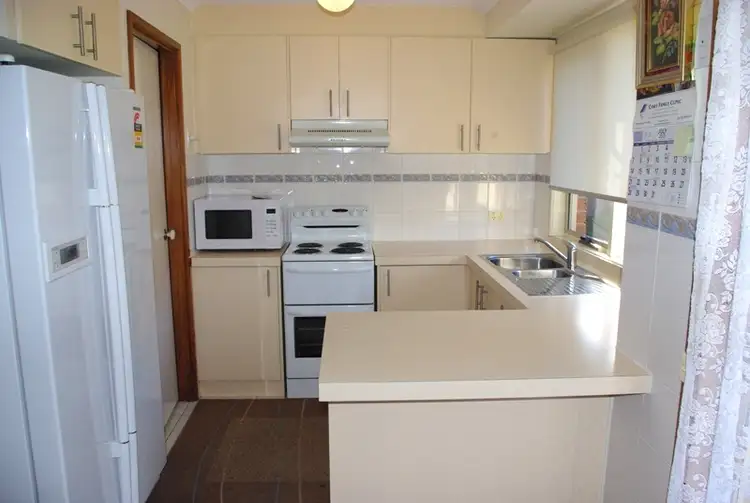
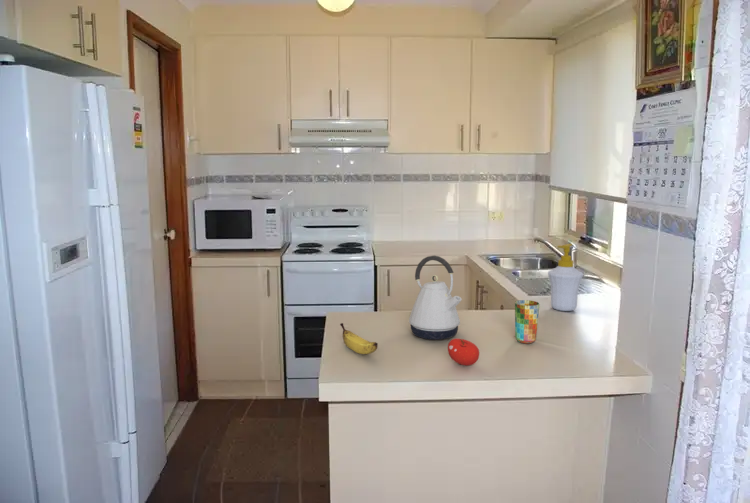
+ cup [514,299,540,344]
+ kettle [408,254,463,341]
+ fruit [447,338,480,367]
+ soap bottle [547,243,584,312]
+ banana [339,322,379,355]
